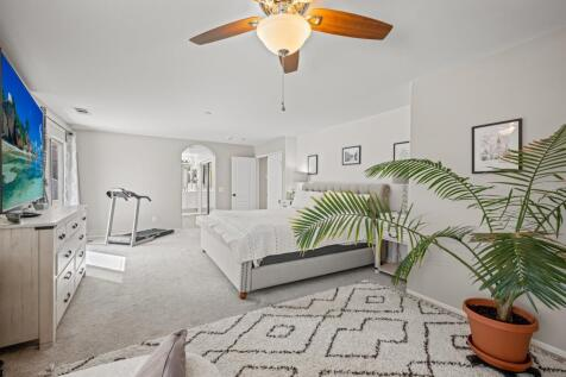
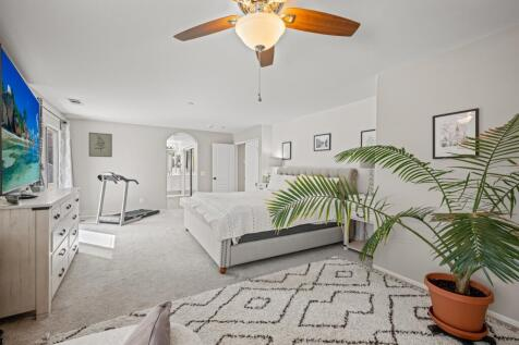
+ wall art [88,132,113,158]
